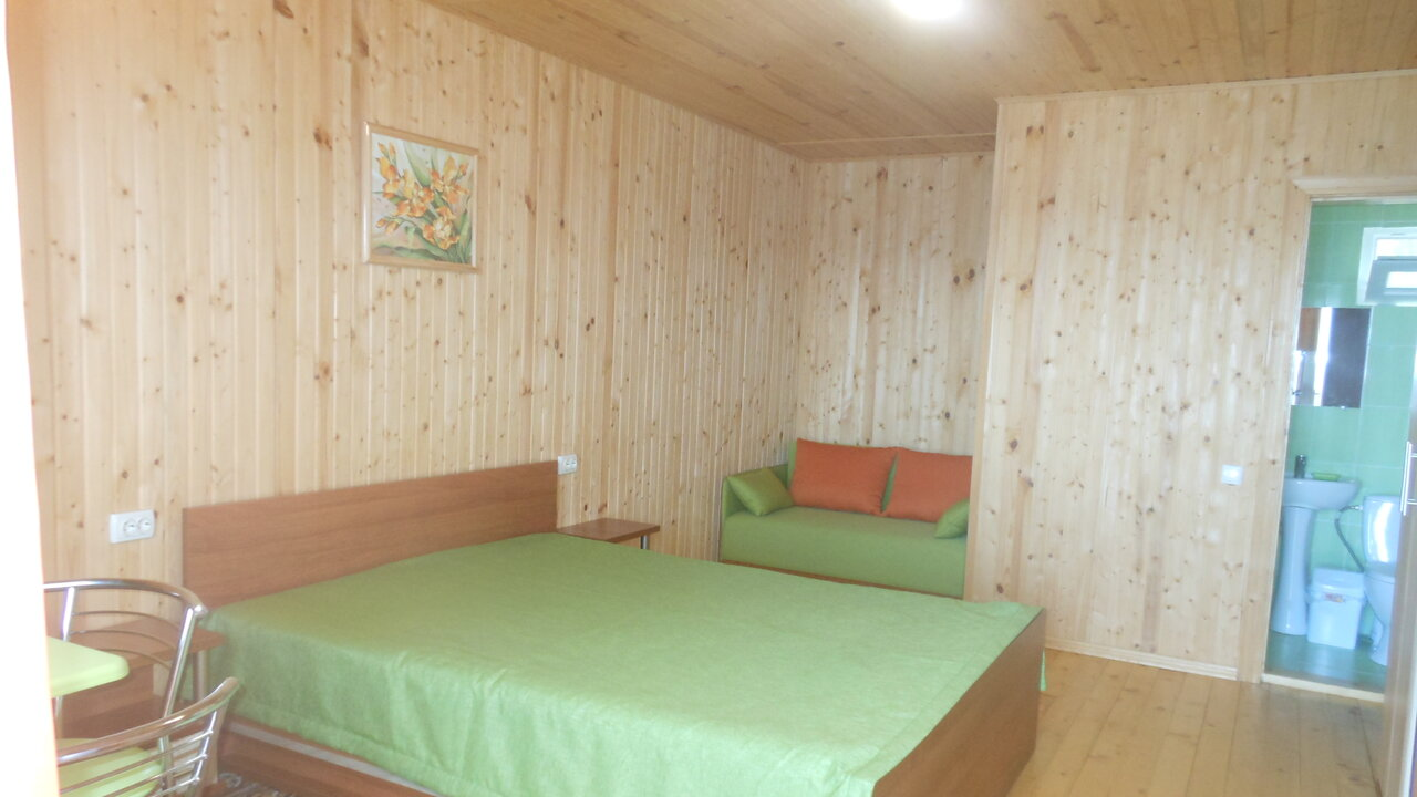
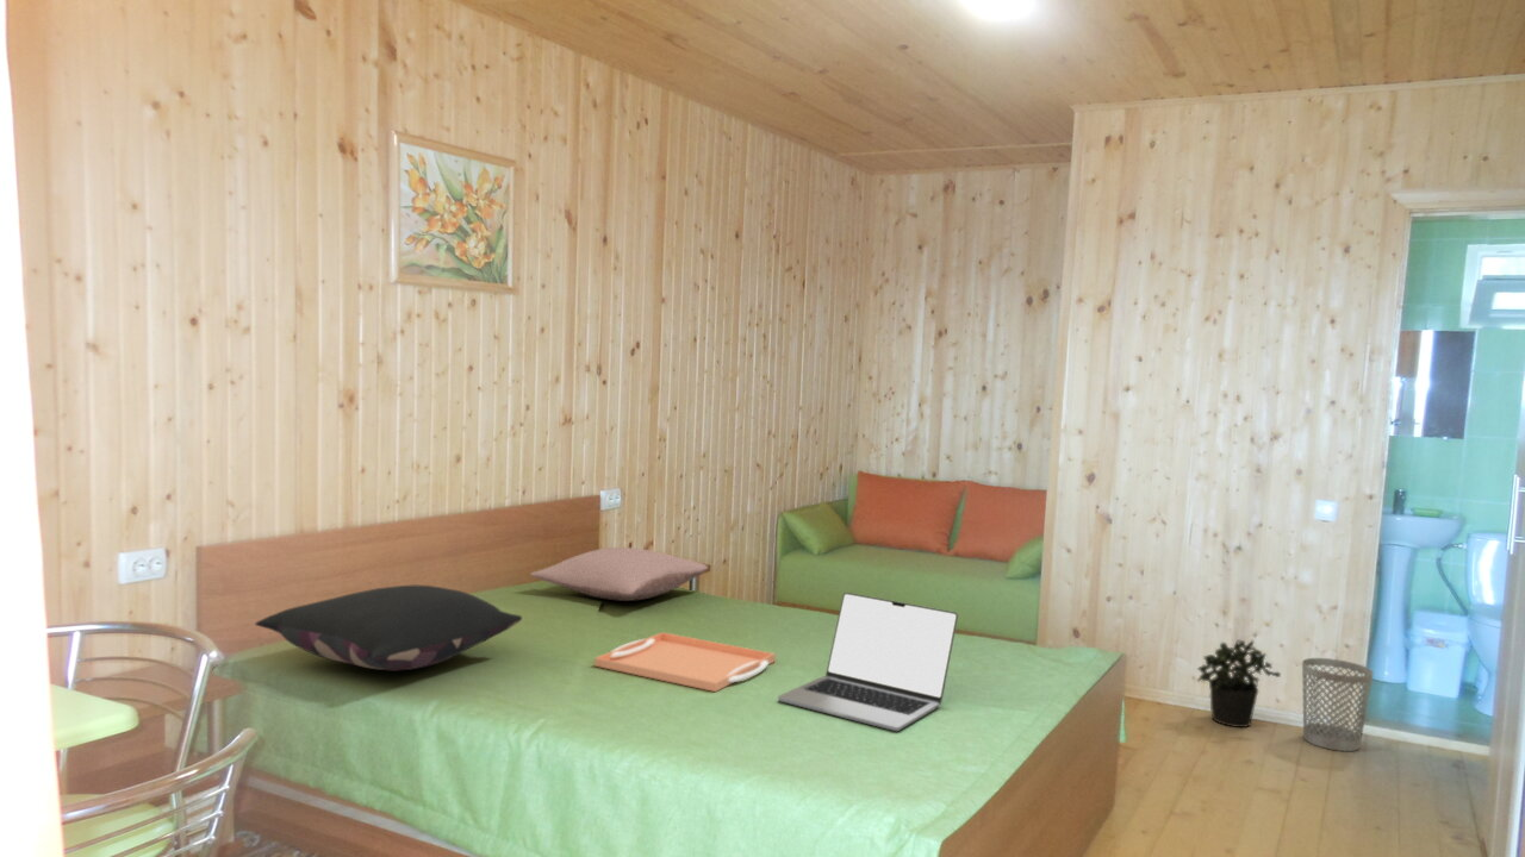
+ wastebasket [1301,657,1375,752]
+ serving tray [593,631,777,693]
+ laptop [777,592,959,732]
+ pillow [529,546,709,602]
+ pillow [254,584,523,673]
+ potted plant [1196,638,1282,728]
